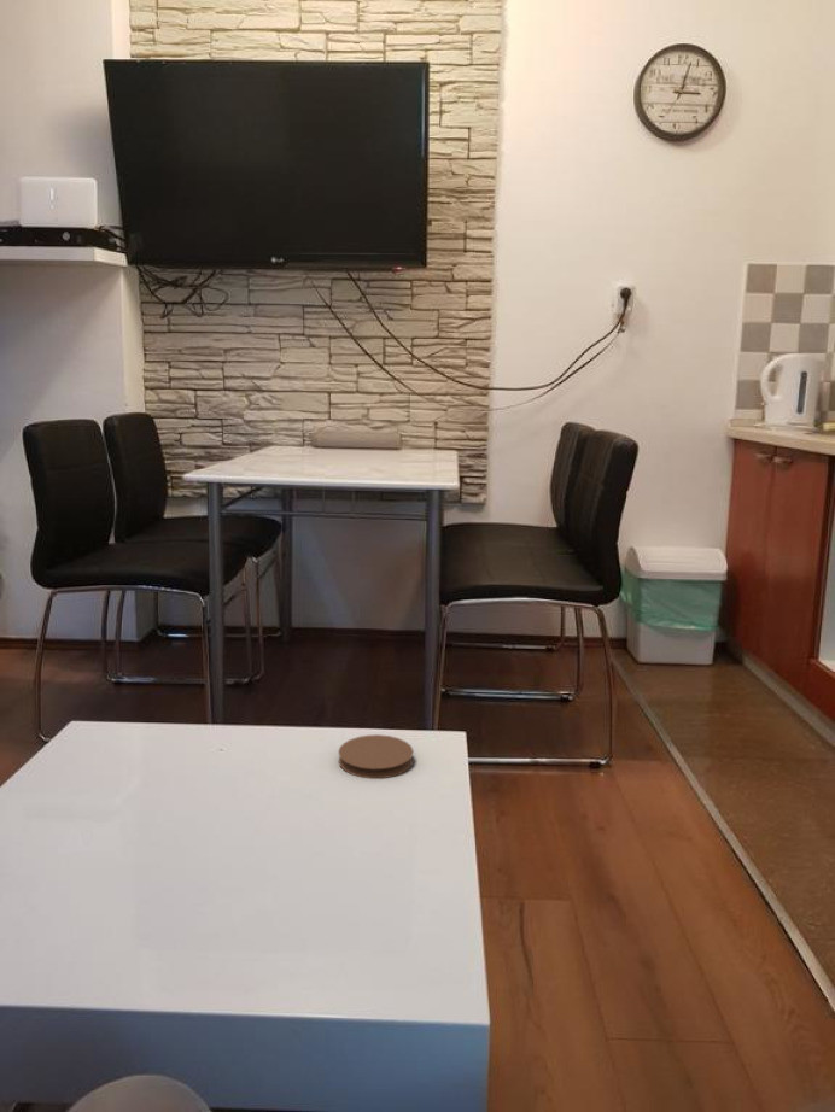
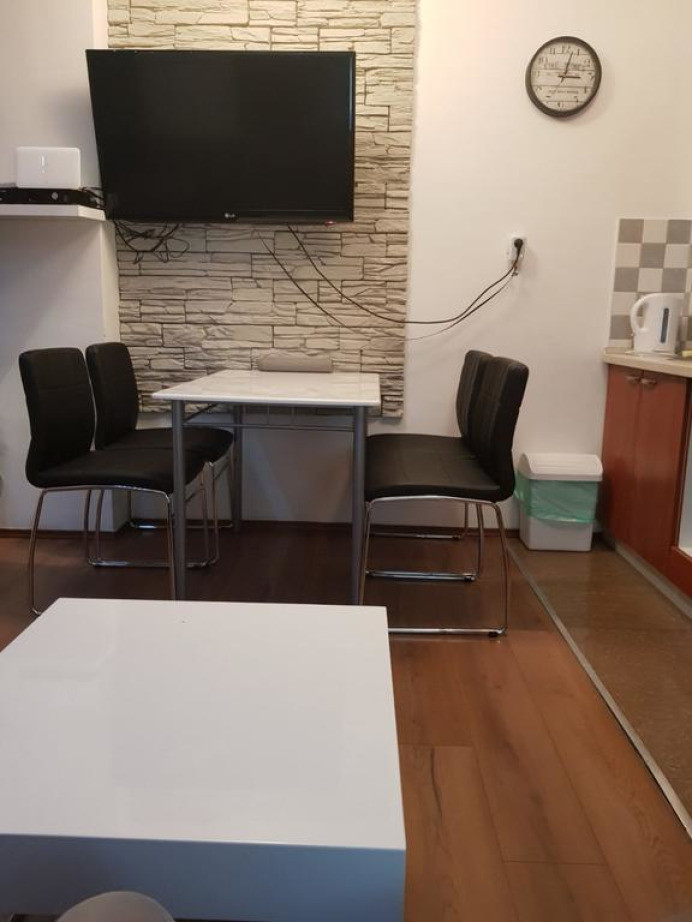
- coaster [337,733,414,779]
